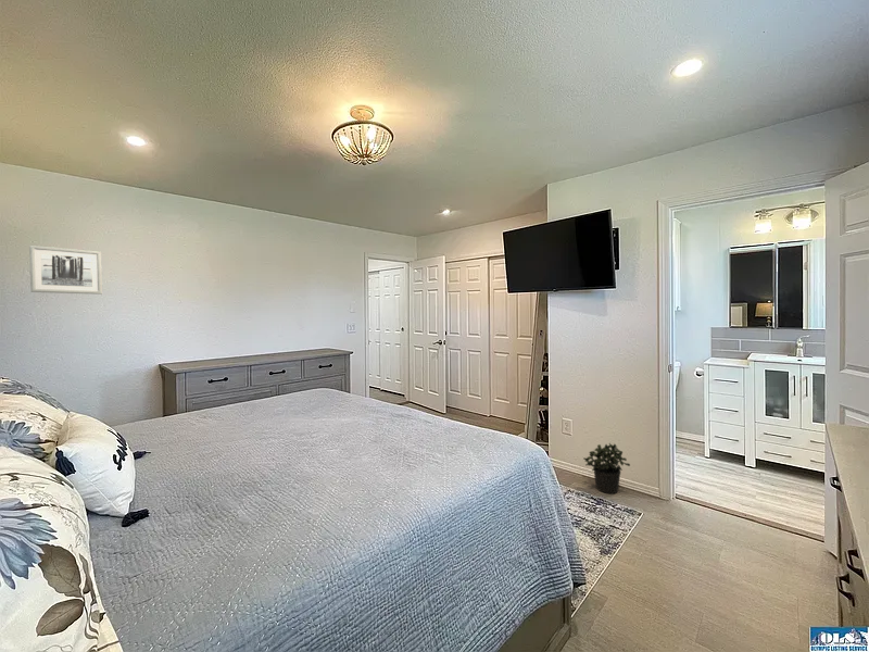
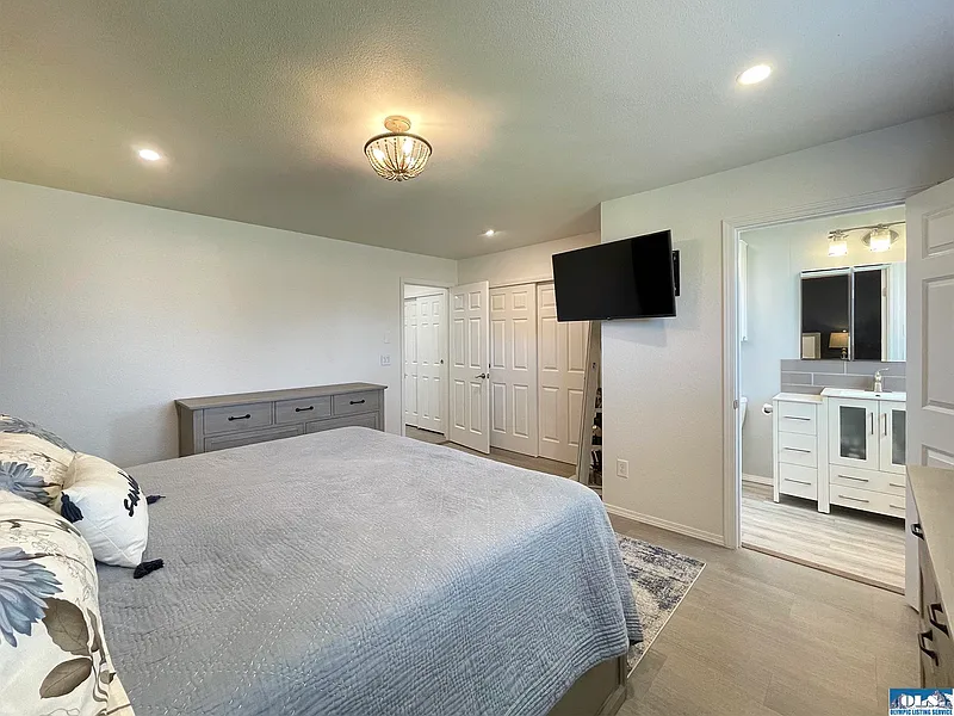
- wall art [28,244,103,296]
- potted plant [582,442,631,494]
